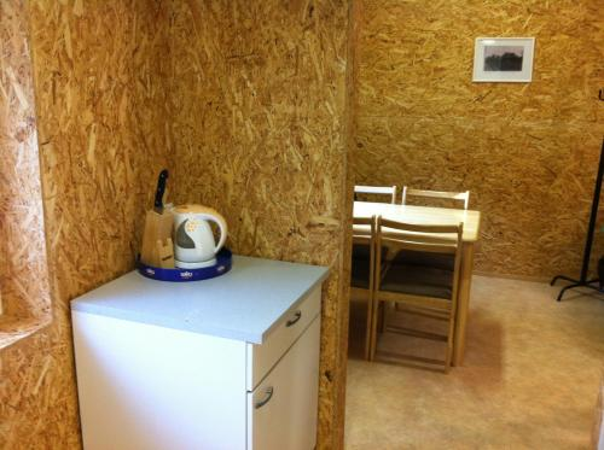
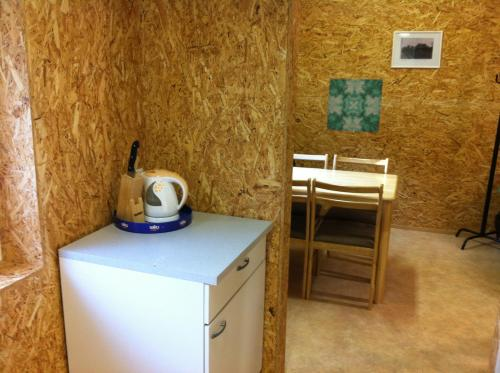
+ wall art [326,78,384,134]
